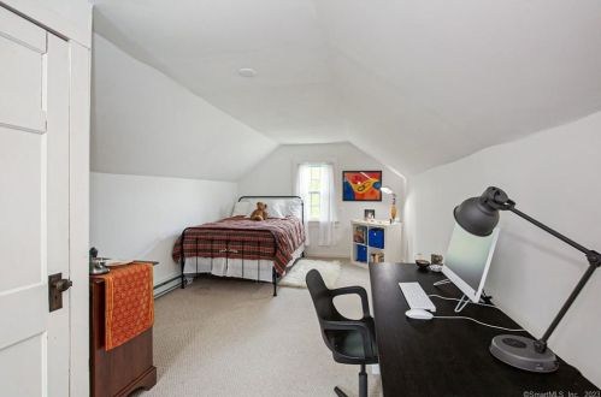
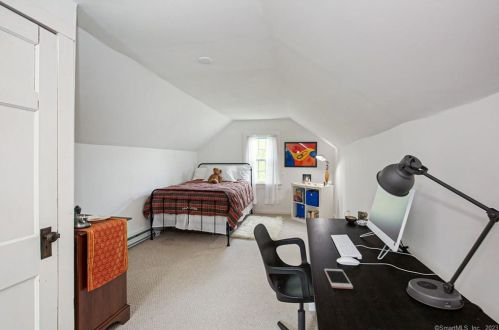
+ cell phone [323,268,354,290]
